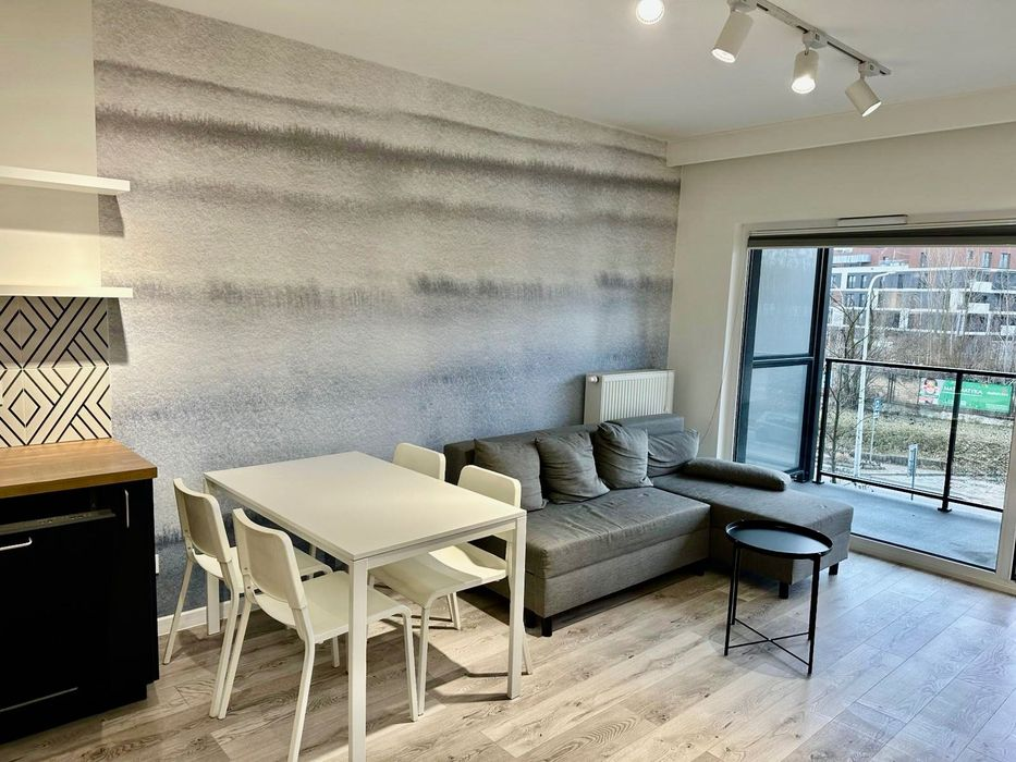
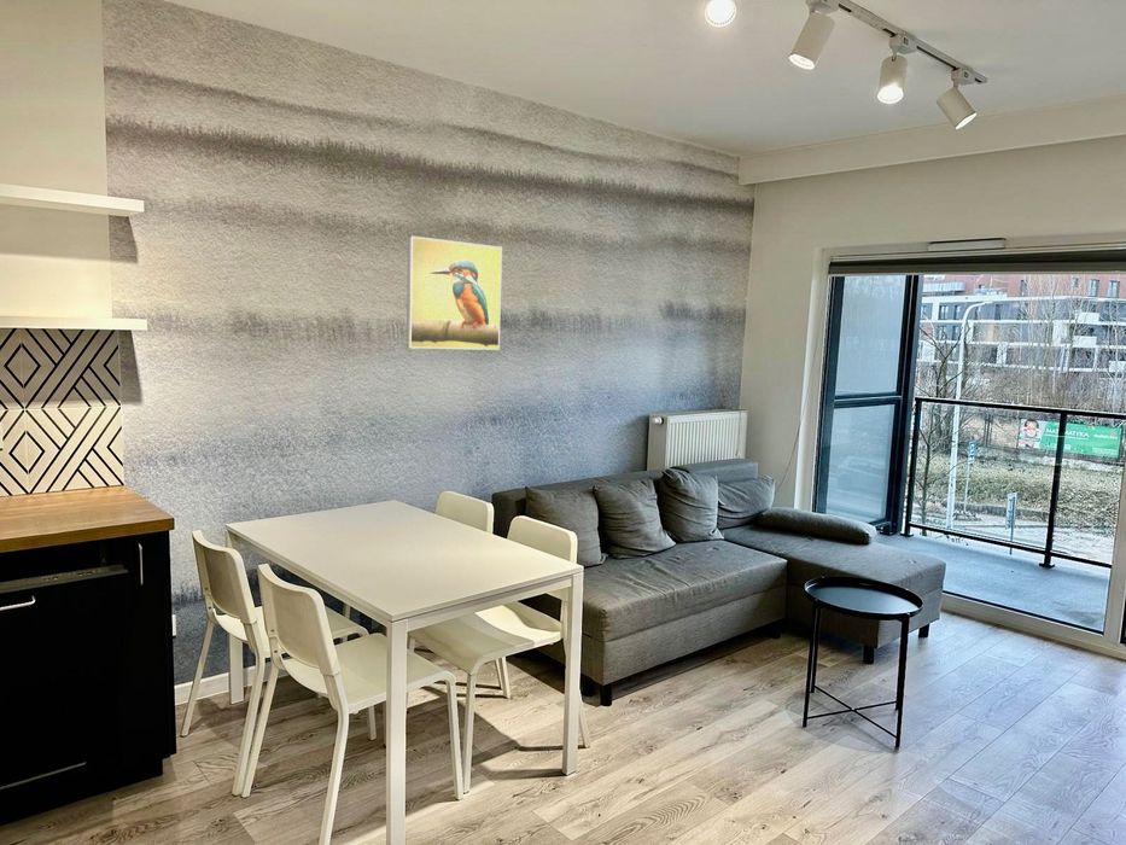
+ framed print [406,235,503,351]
